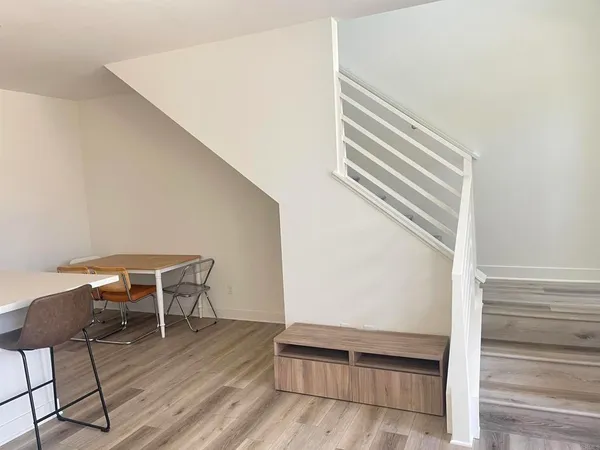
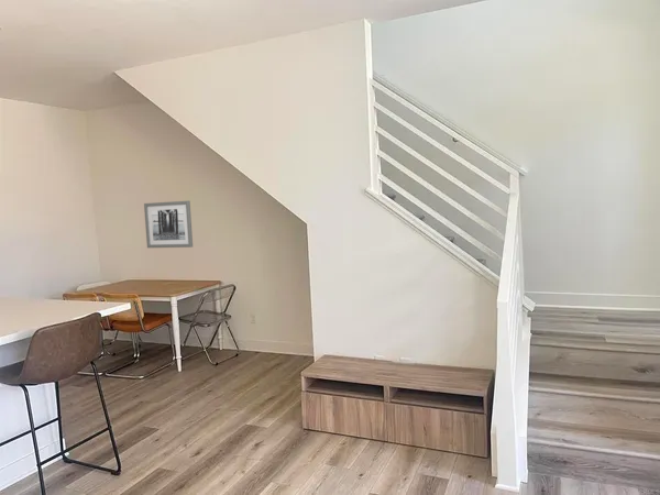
+ wall art [143,200,194,249]
